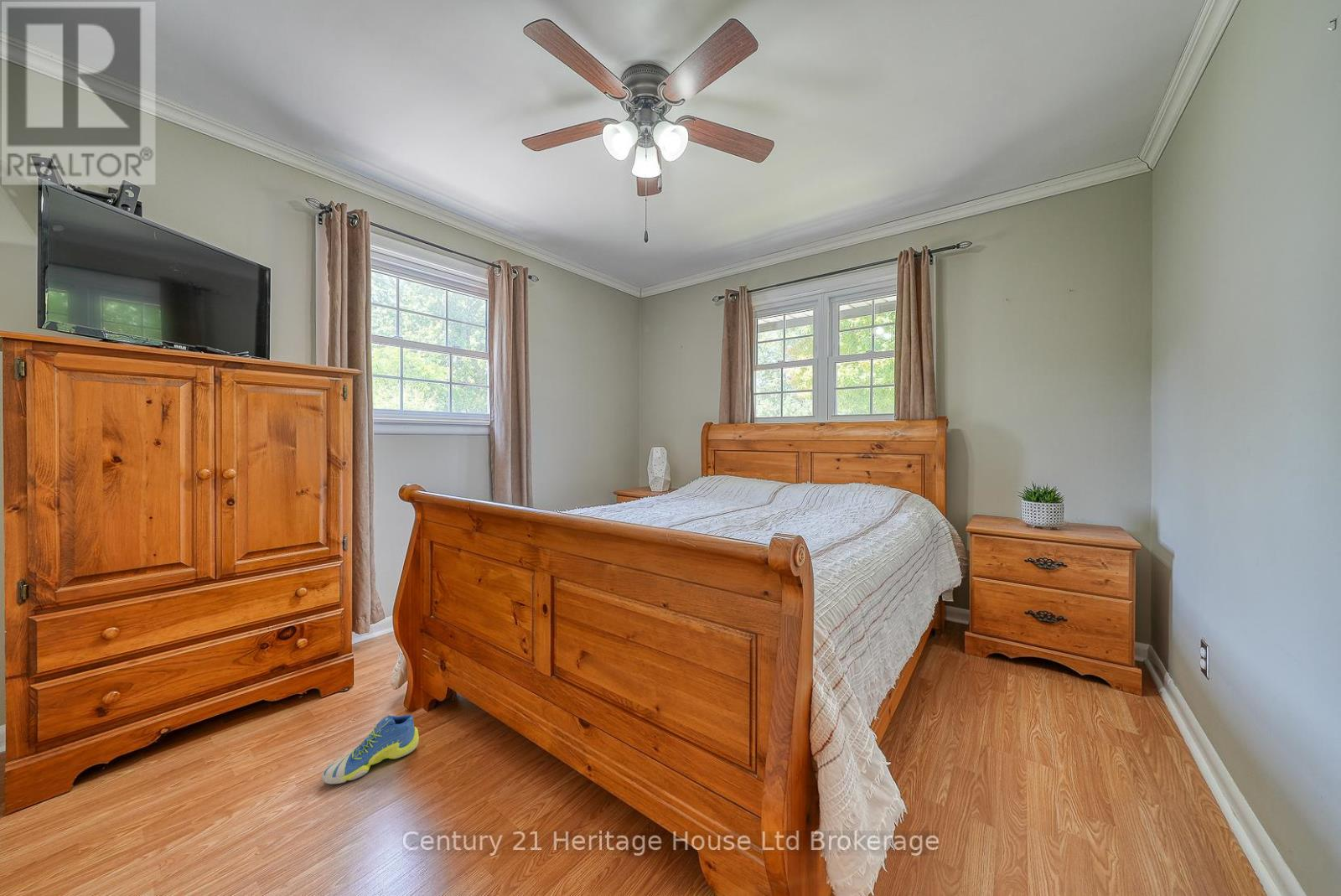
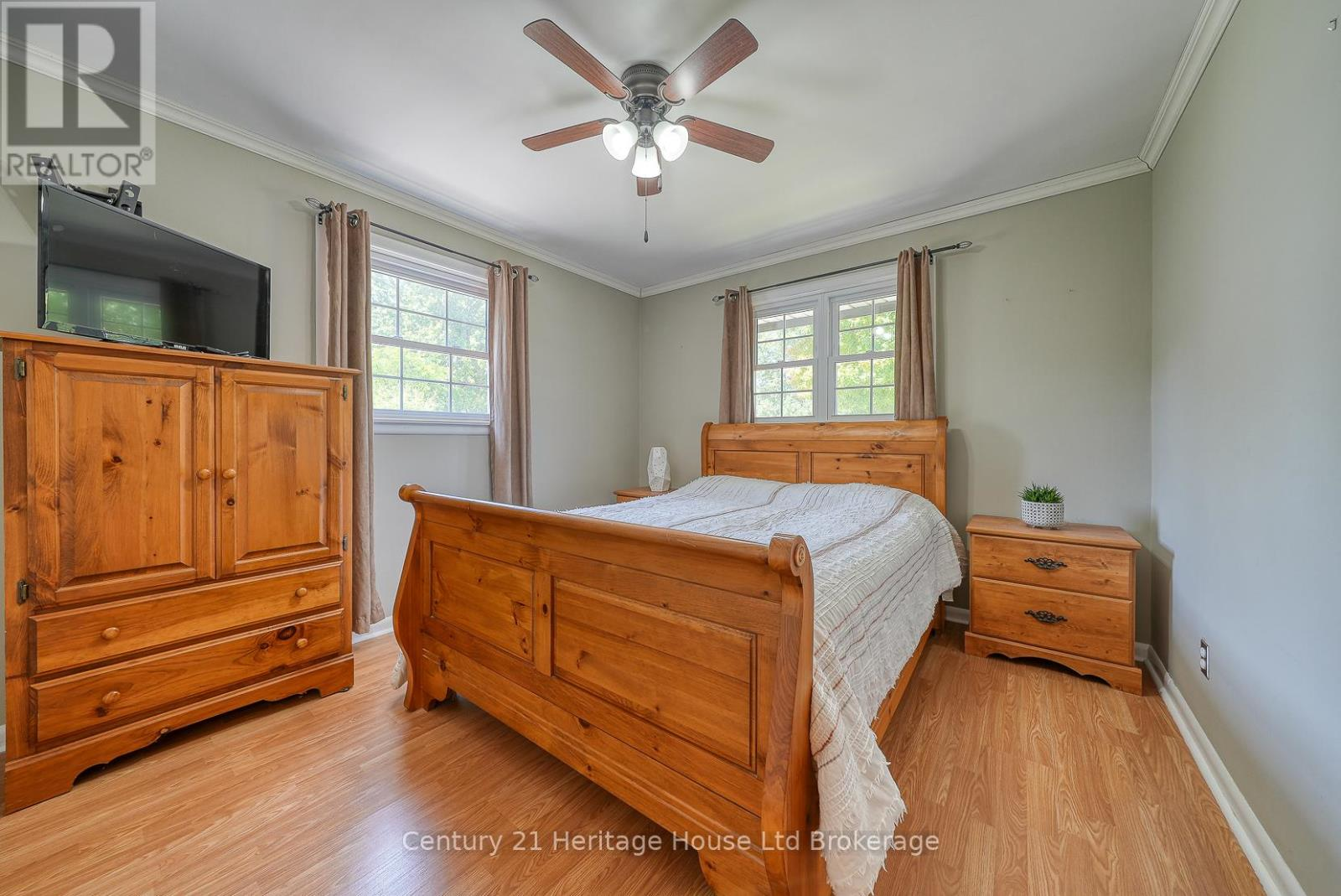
- sneaker [321,714,420,785]
